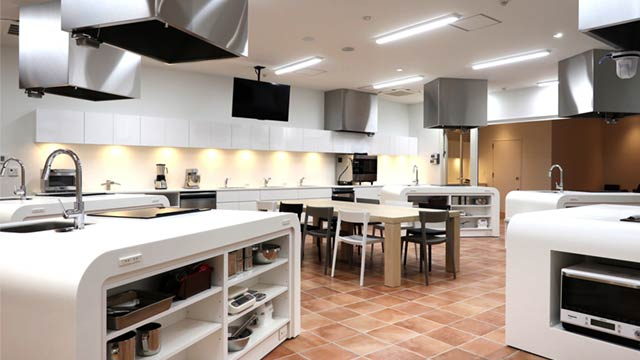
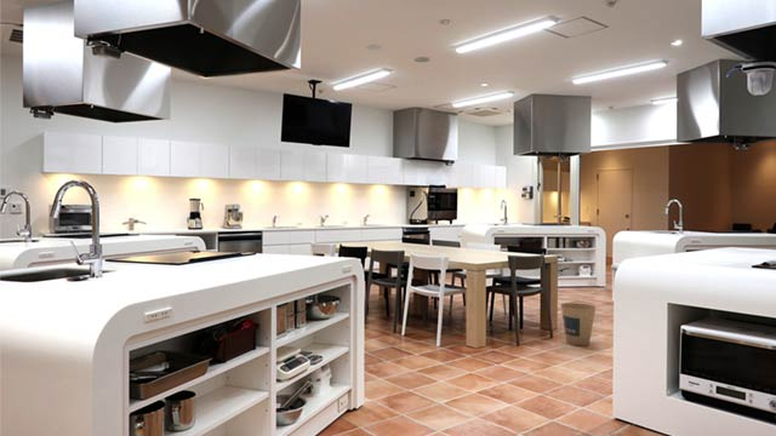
+ trash can [560,302,597,346]
